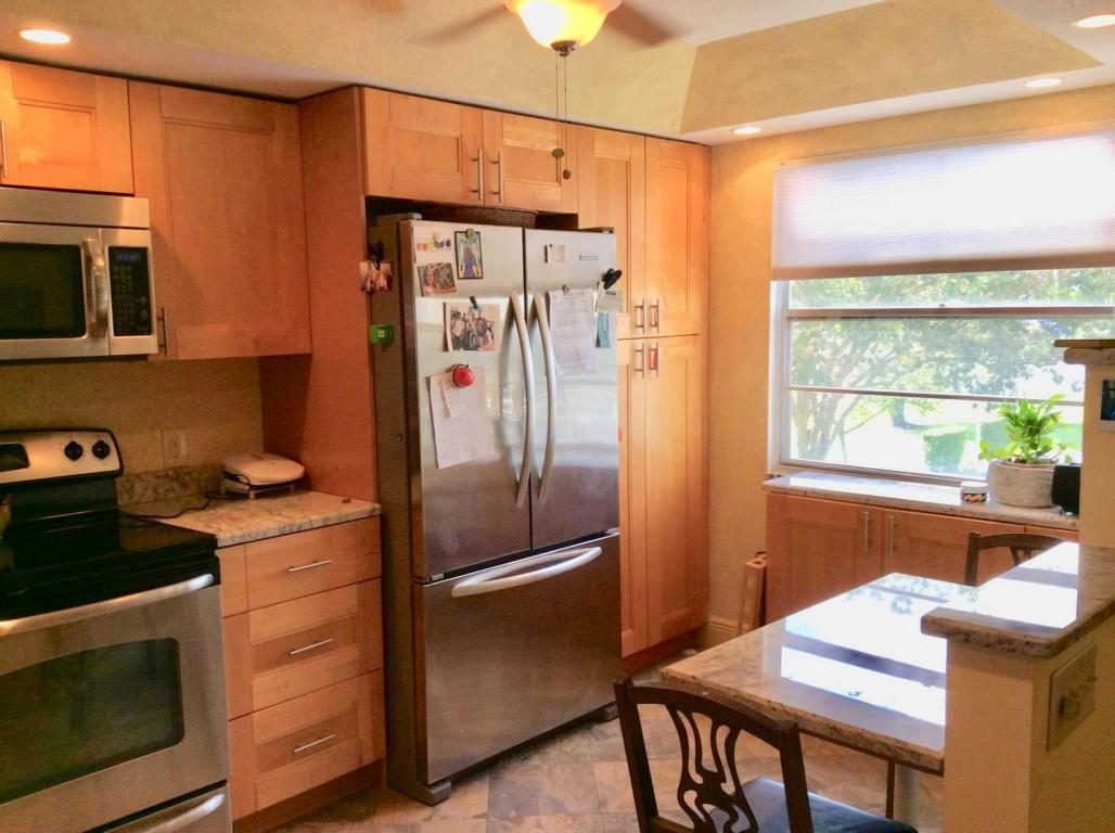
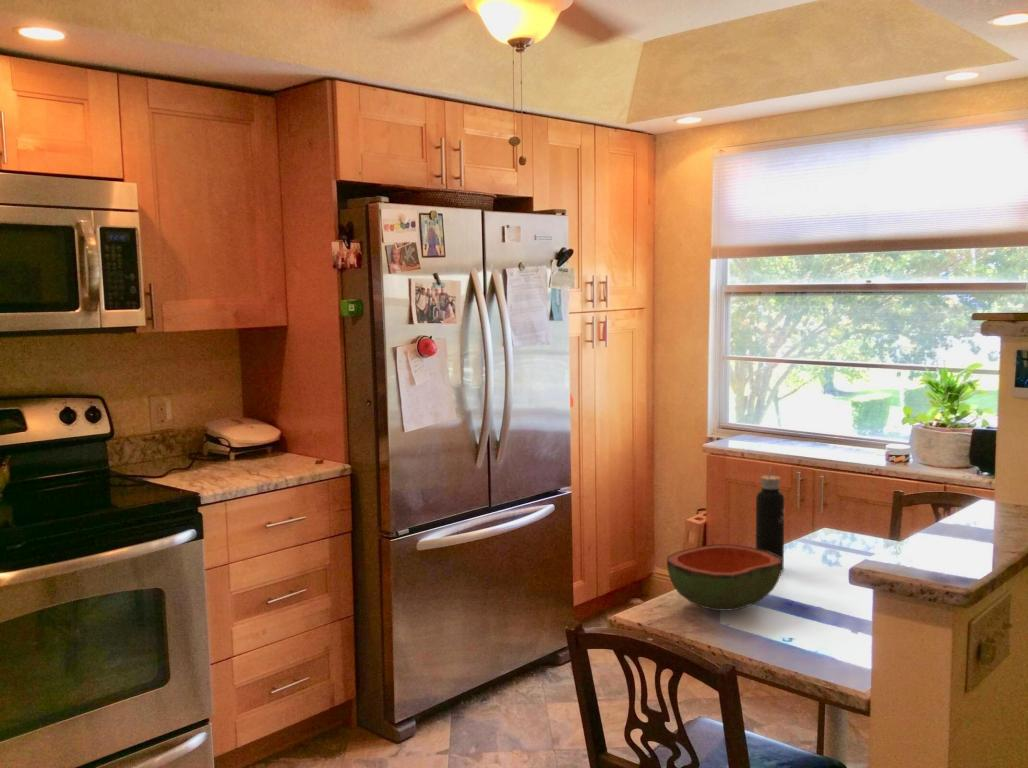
+ water bottle [755,466,785,572]
+ bowl [666,543,782,612]
